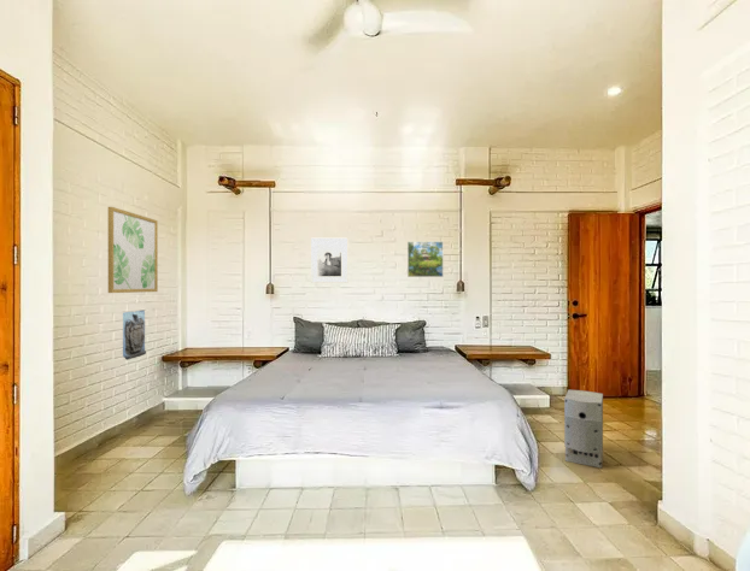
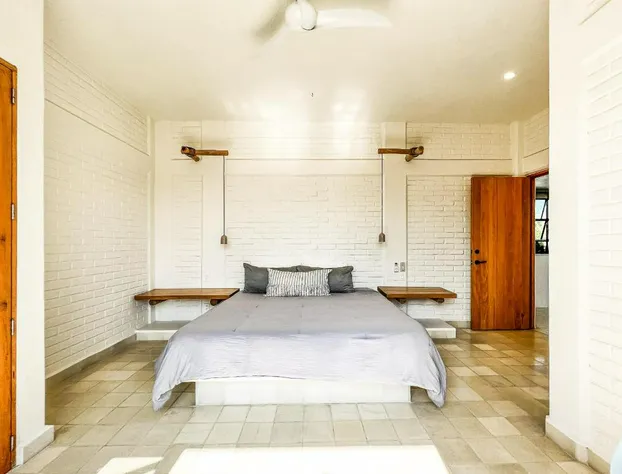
- wall art [107,206,159,294]
- air purifier [563,389,604,469]
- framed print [310,237,348,284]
- wall sculpture [122,310,147,361]
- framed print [406,241,445,278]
